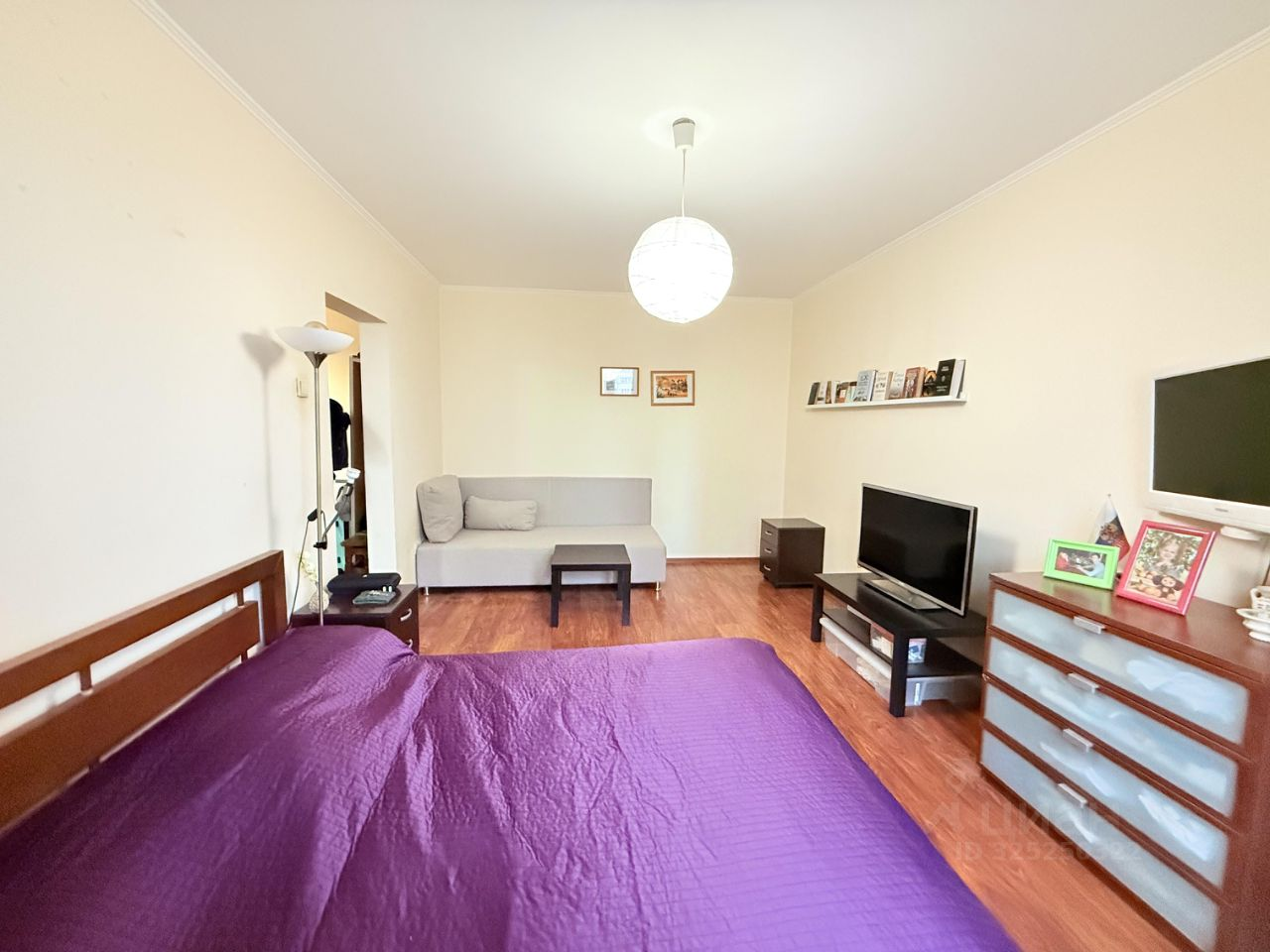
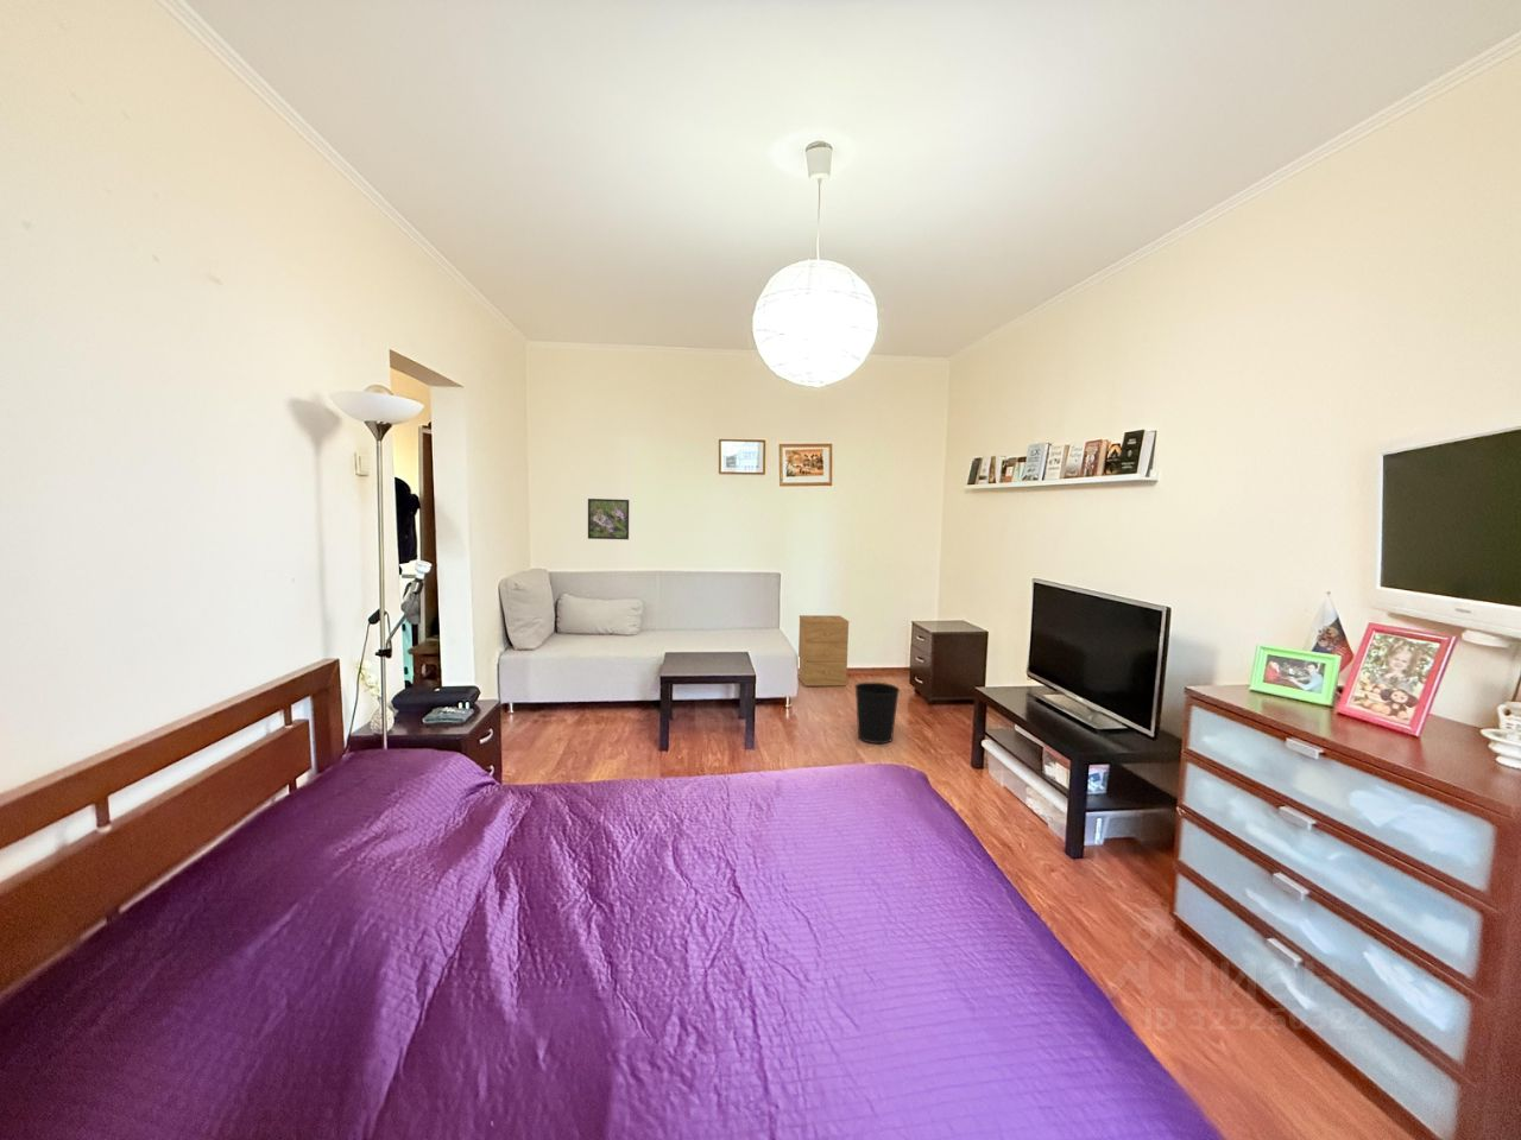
+ nightstand [798,614,849,687]
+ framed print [587,498,630,540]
+ wastebasket [853,681,901,745]
